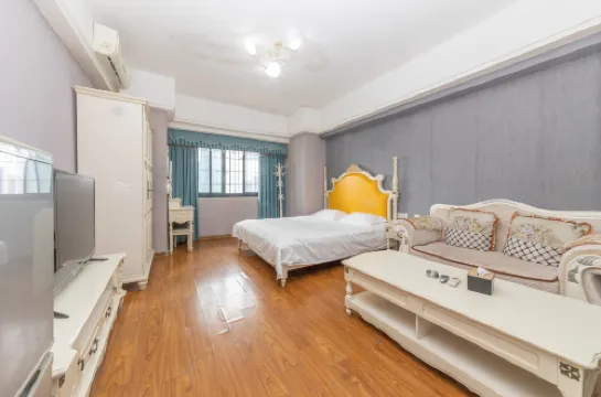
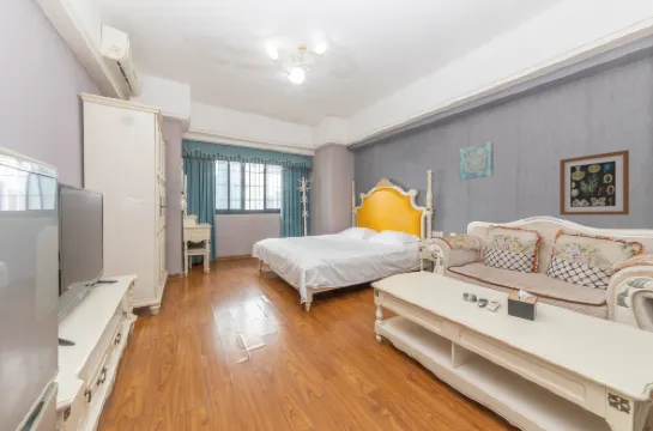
+ wall art [558,148,630,217]
+ wall art [459,140,495,181]
